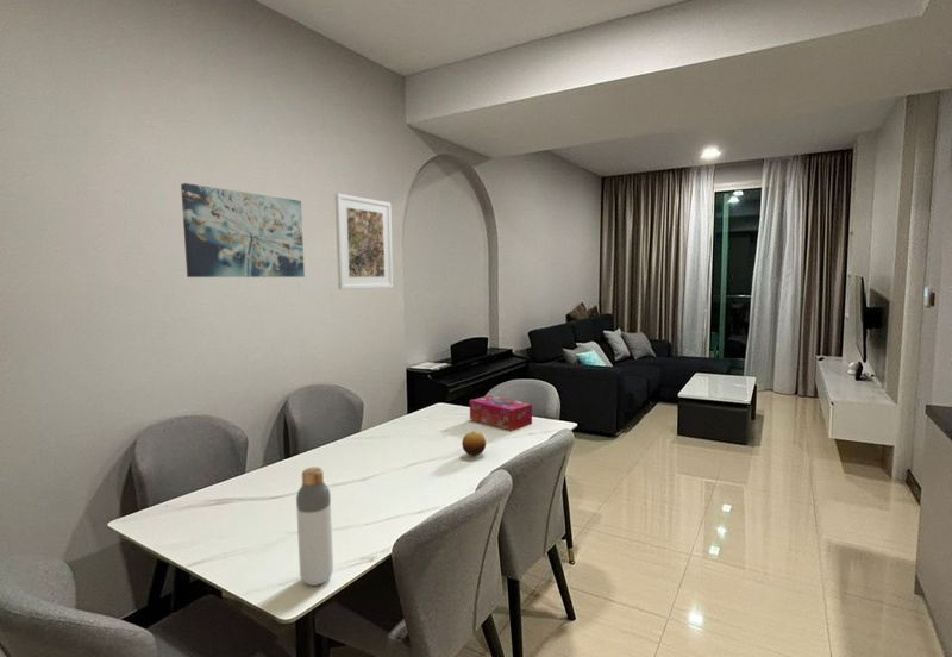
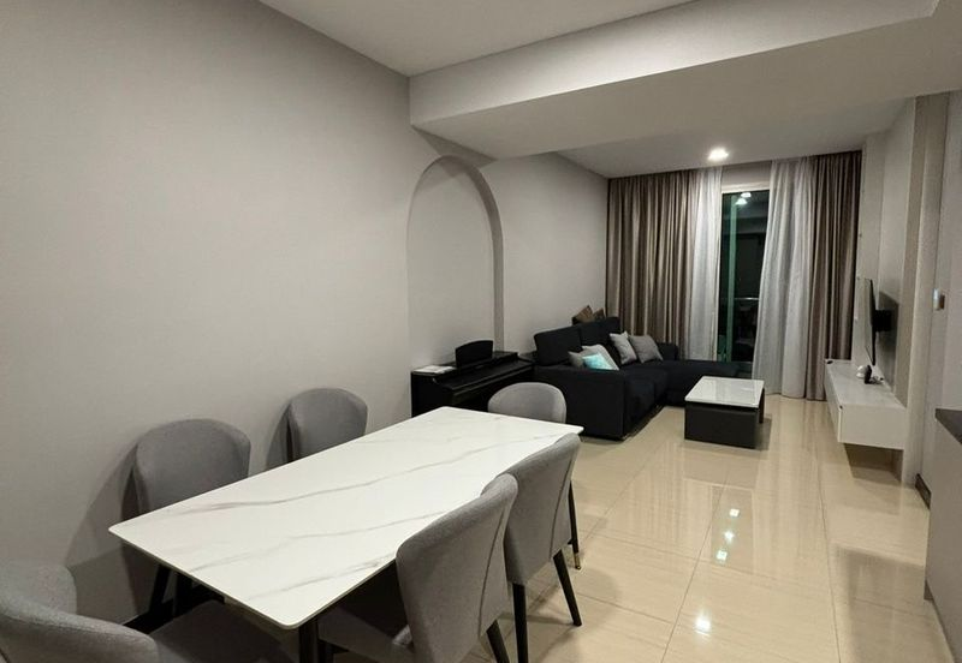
- bottle [295,467,334,587]
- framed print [333,192,394,290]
- wall art [180,182,306,279]
- tissue box [469,394,533,432]
- fruit [461,431,487,457]
